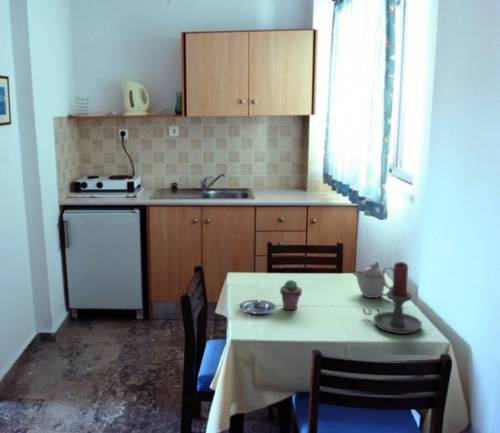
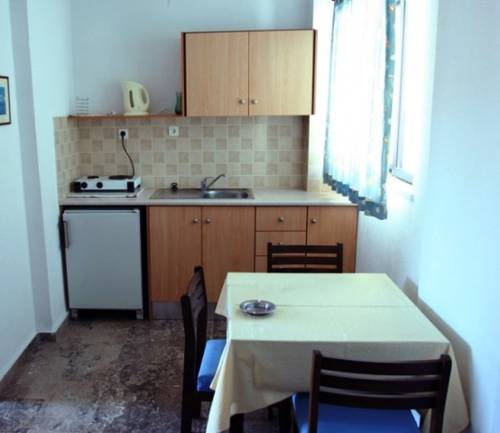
- teapot [352,261,394,299]
- candle holder [362,261,423,335]
- potted succulent [279,279,303,311]
